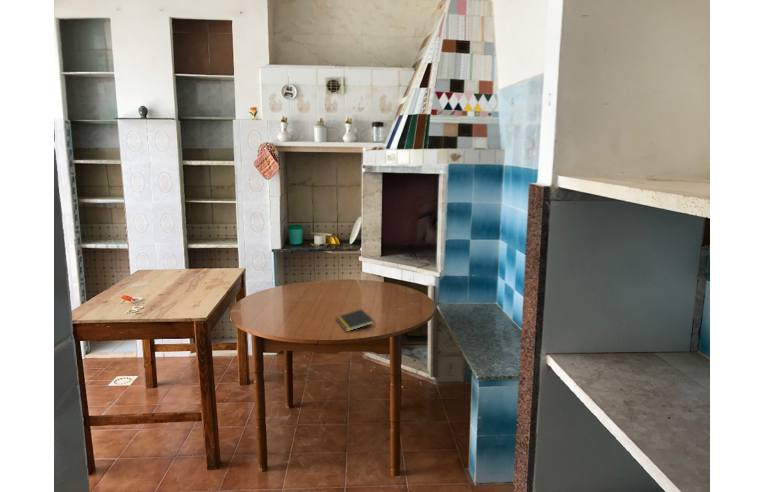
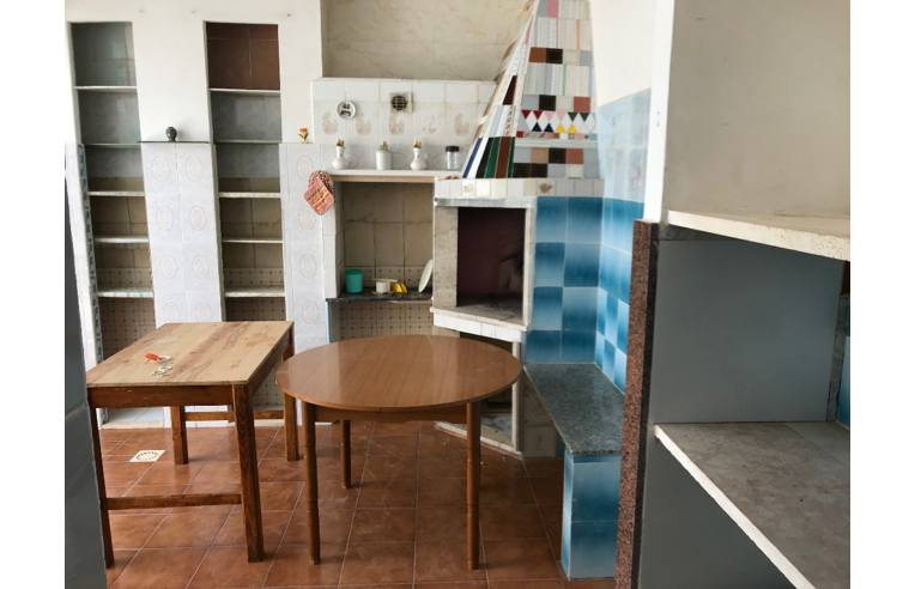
- notepad [335,308,376,333]
